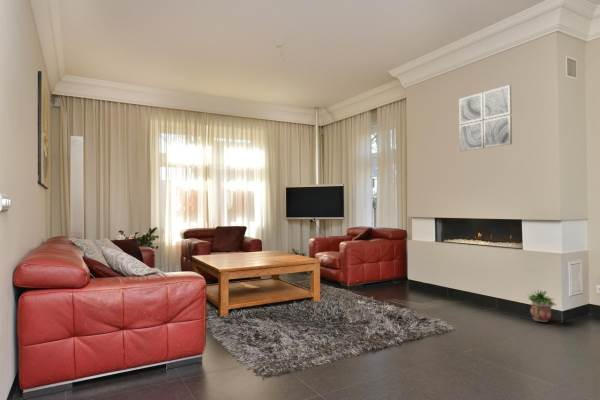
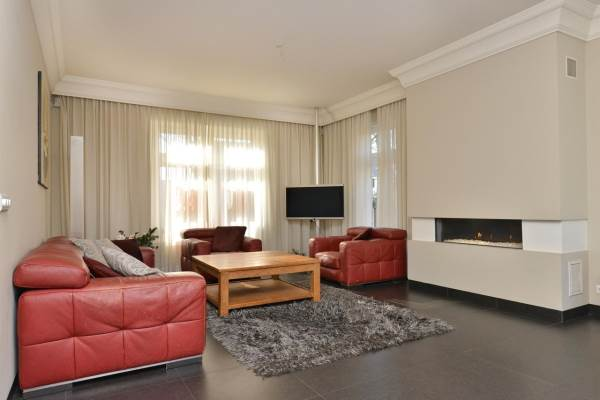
- potted plant [526,288,556,323]
- wall art [458,84,513,152]
